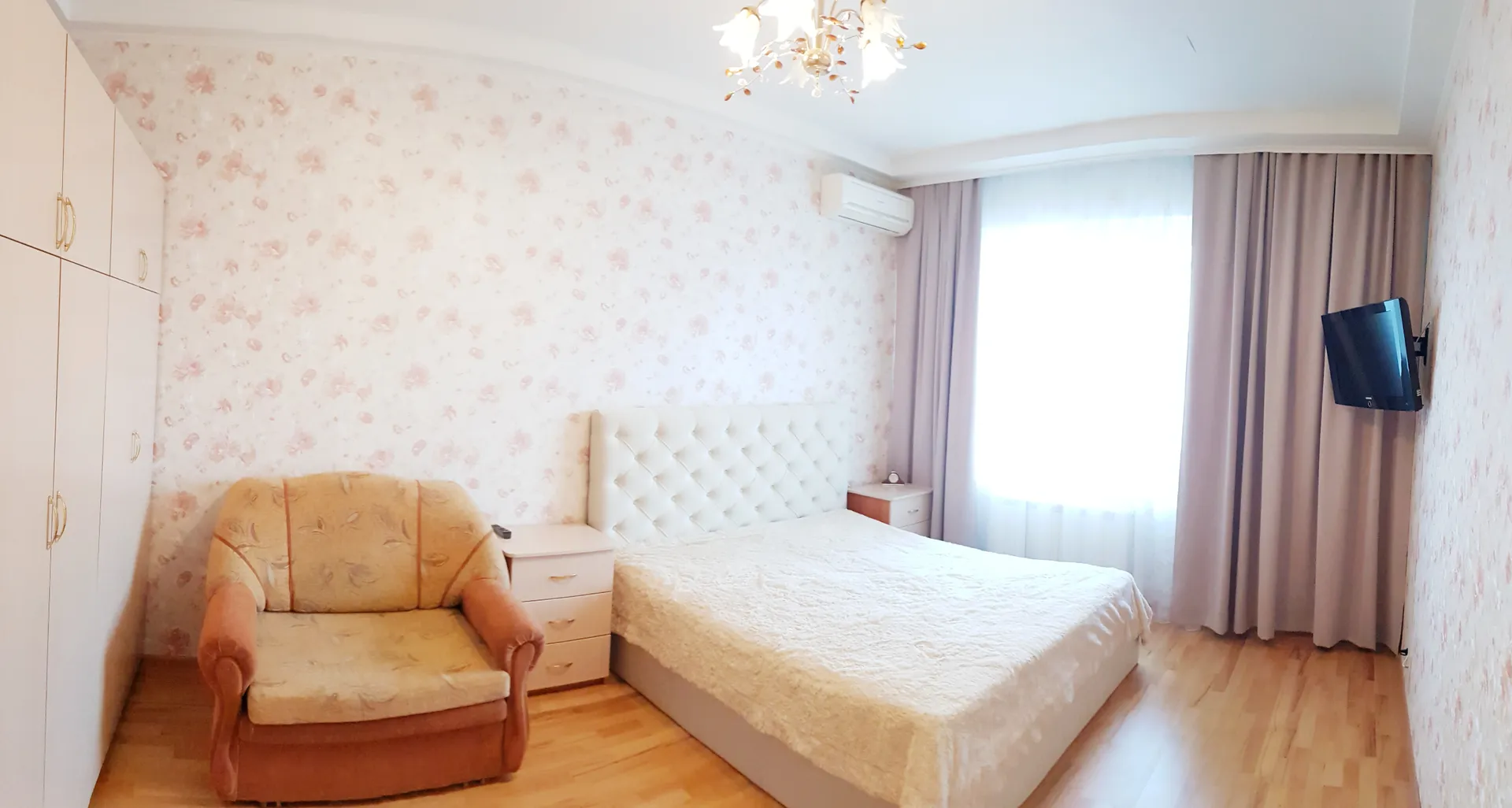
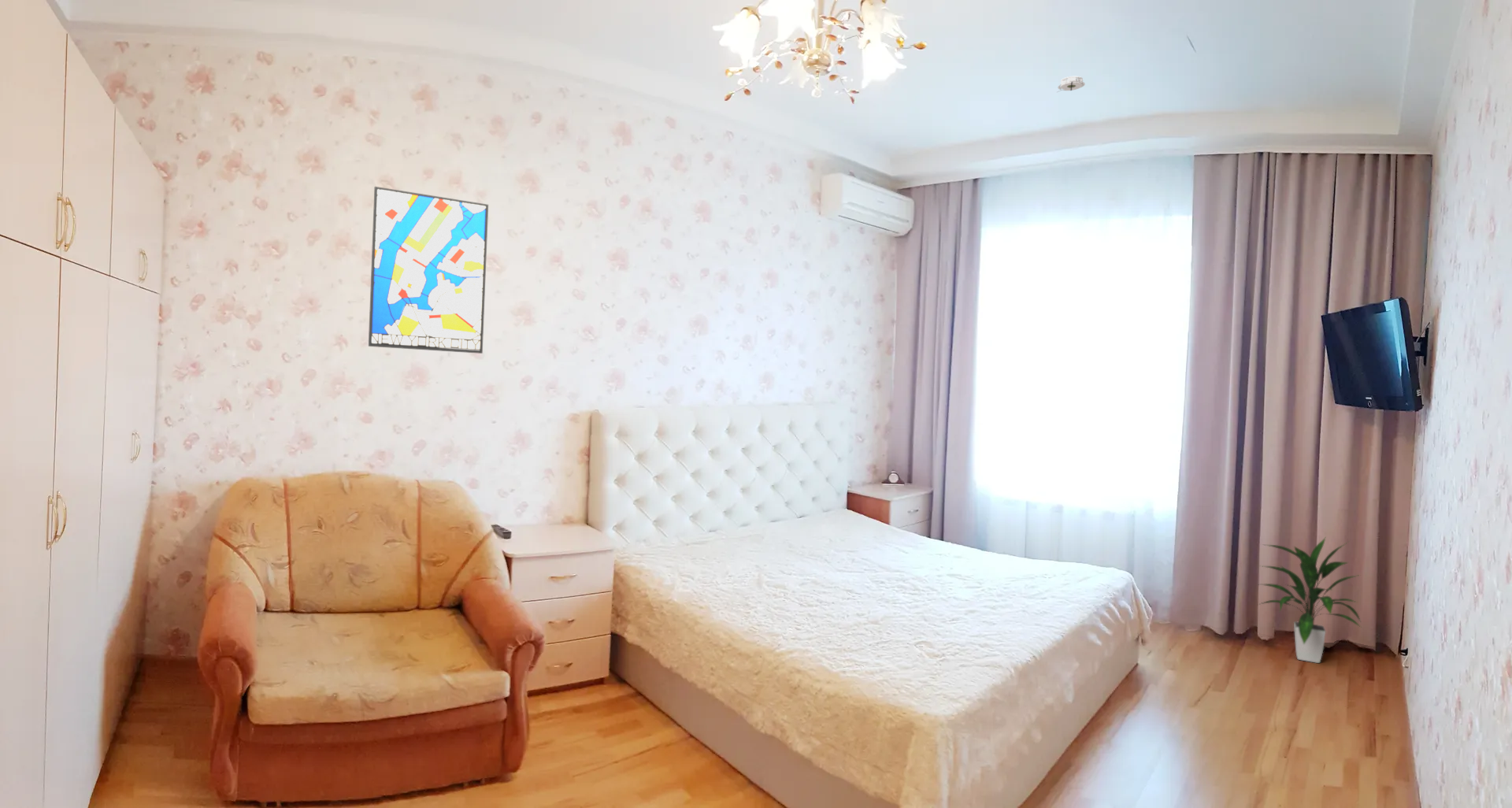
+ indoor plant [1258,537,1362,664]
+ wall art [368,186,489,354]
+ smoke detector [1057,76,1086,93]
